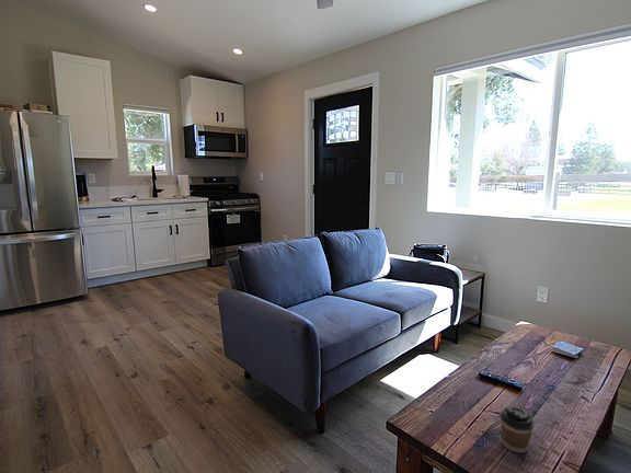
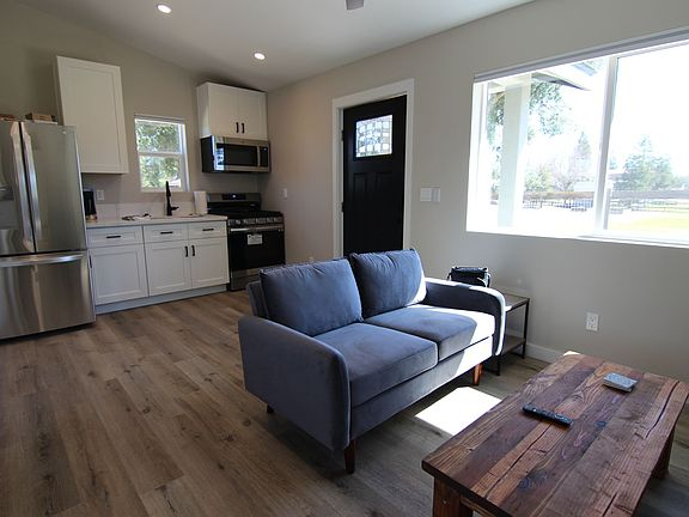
- coffee cup [500,405,536,454]
